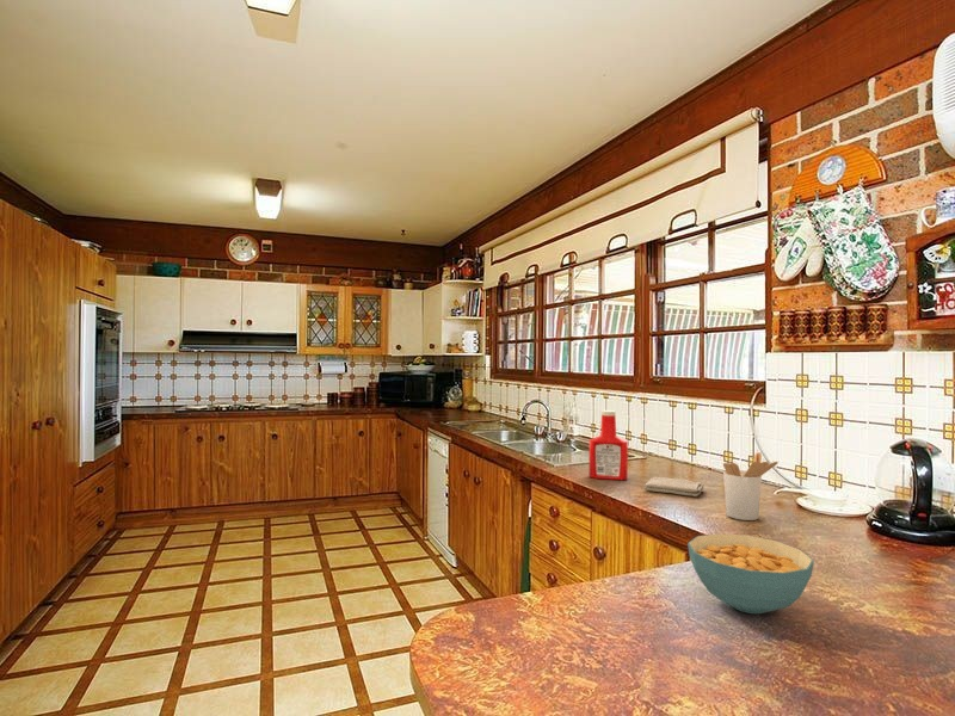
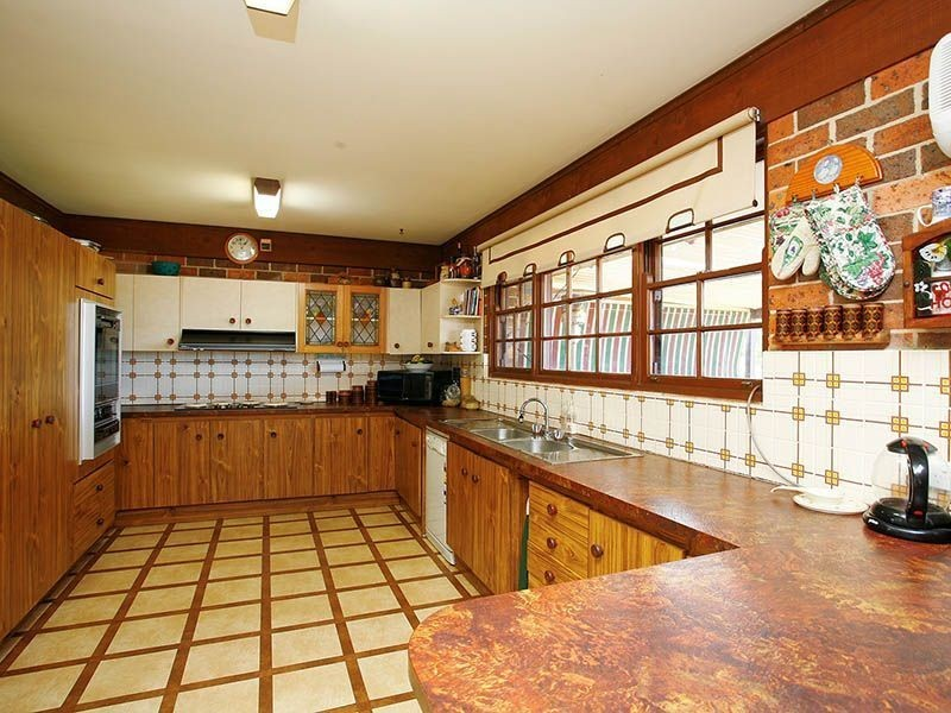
- utensil holder [722,451,780,521]
- washcloth [643,476,704,498]
- soap bottle [587,409,629,481]
- cereal bowl [686,532,815,615]
